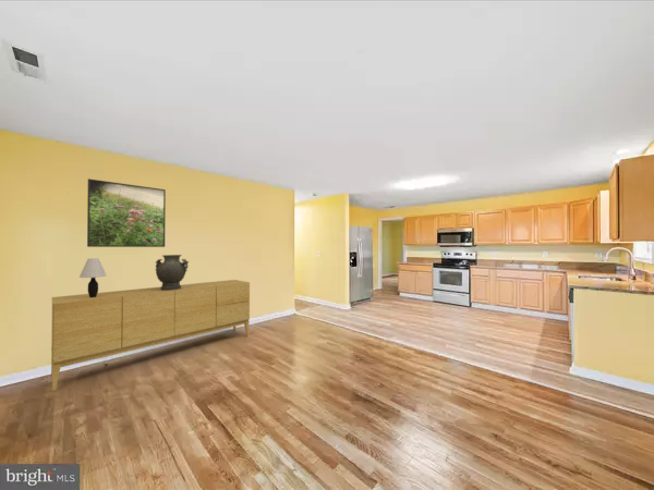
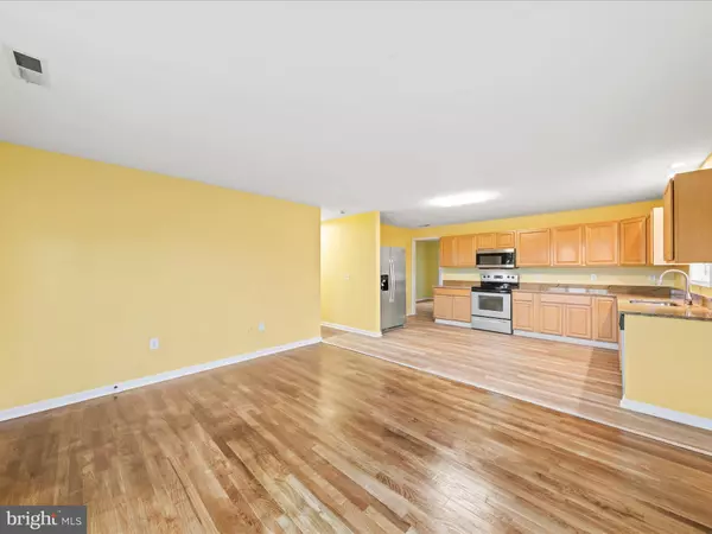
- table lamp [78,257,107,297]
- decorative urn [155,254,190,291]
- sideboard [50,279,251,392]
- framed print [86,177,167,248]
